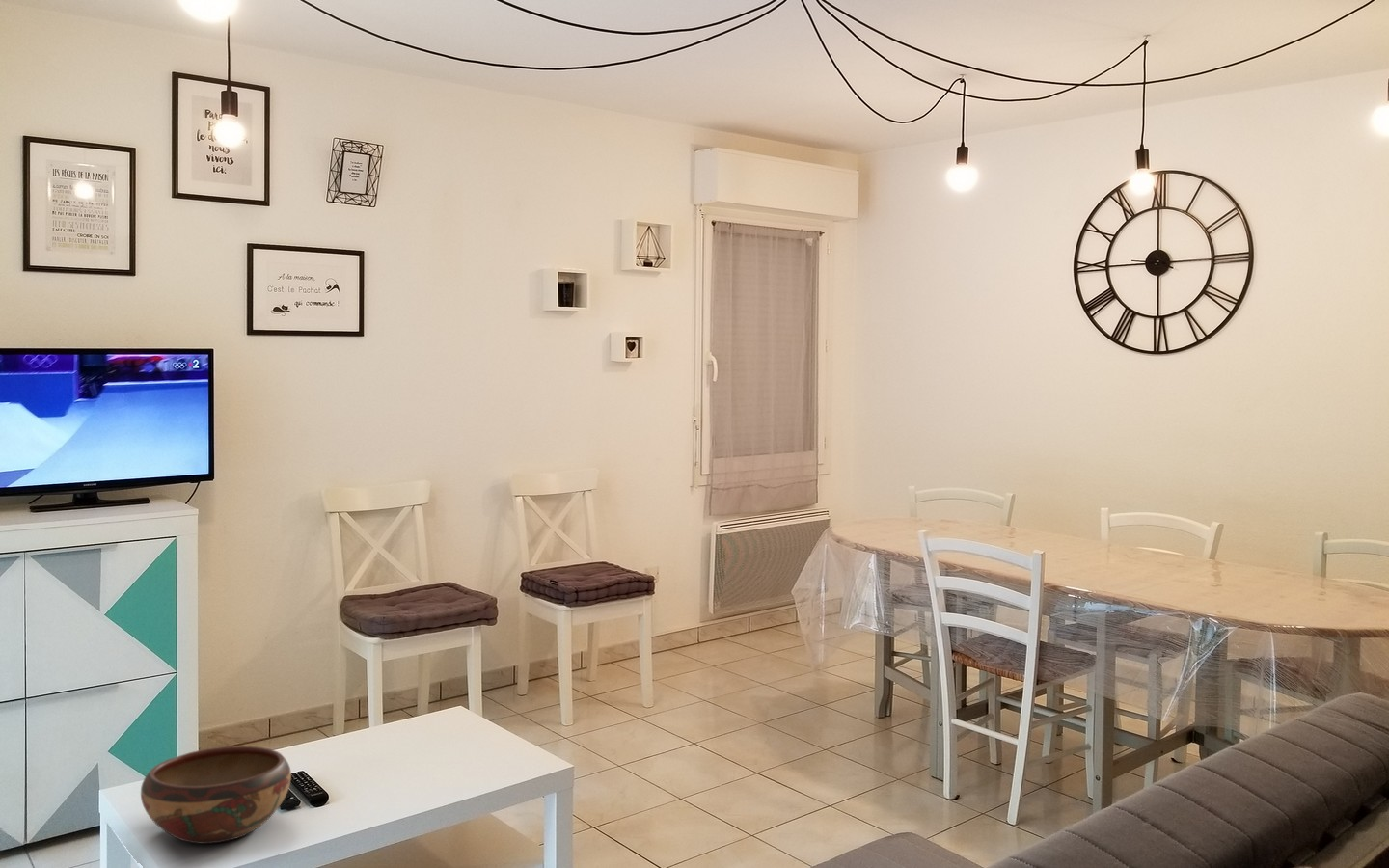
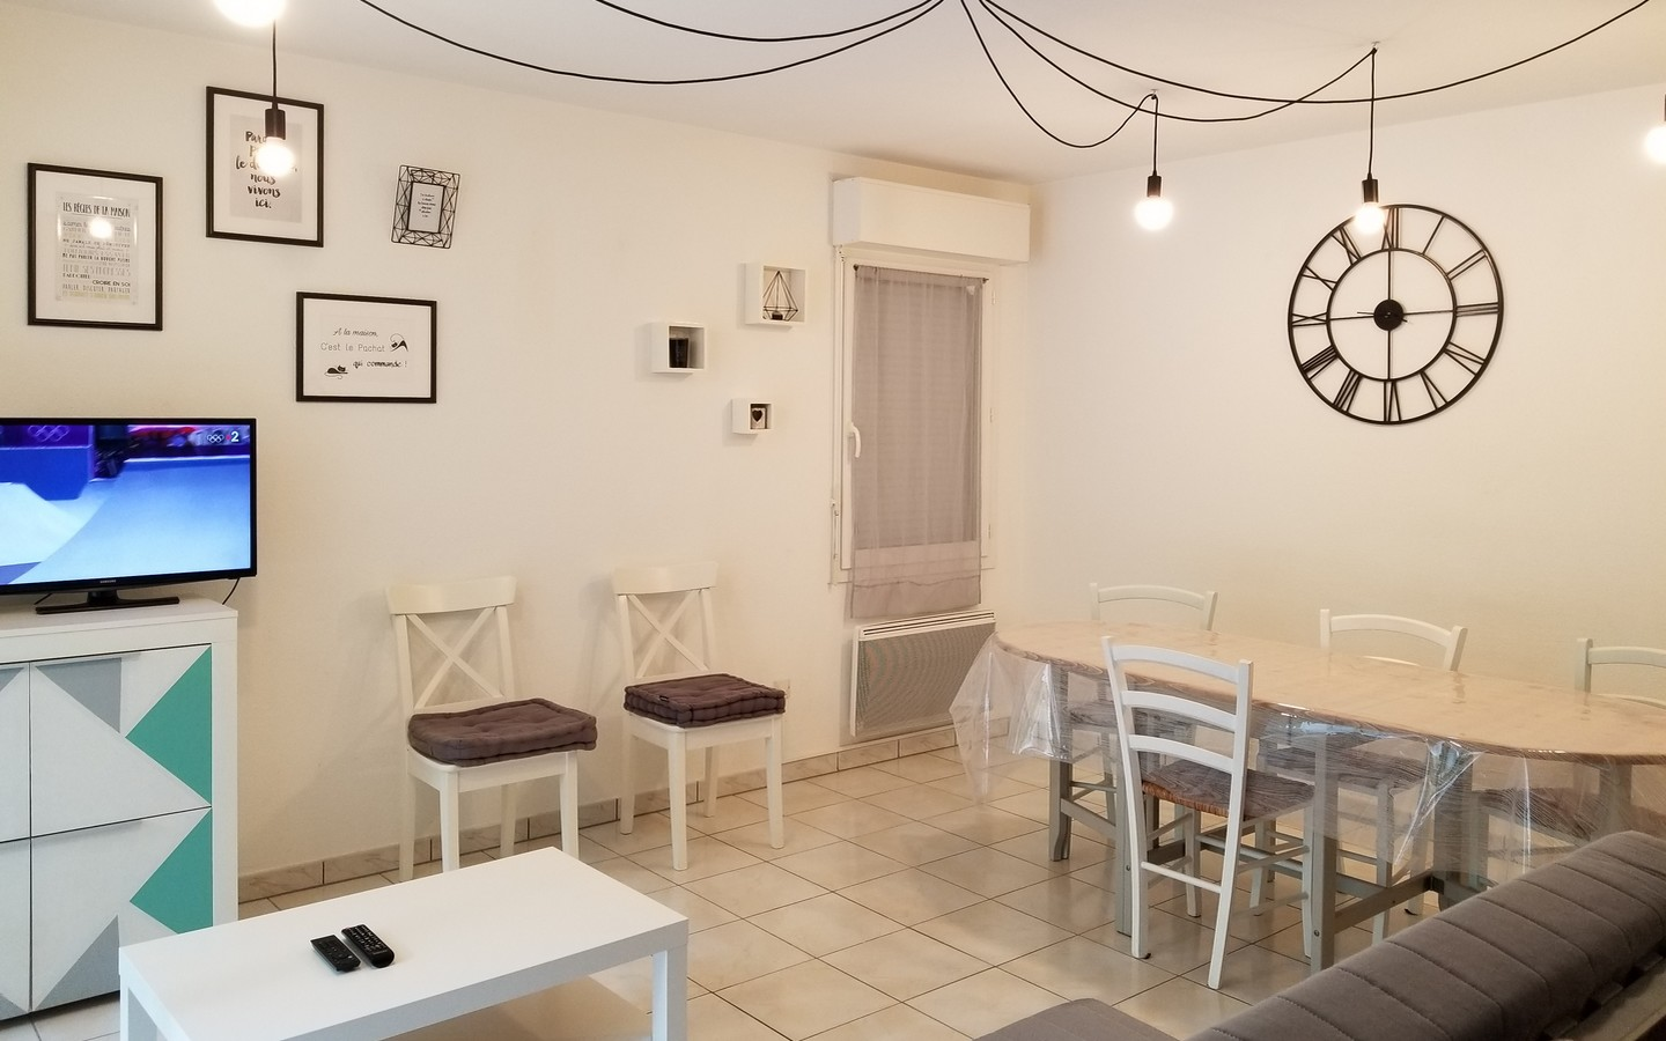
- decorative bowl [140,746,292,845]
